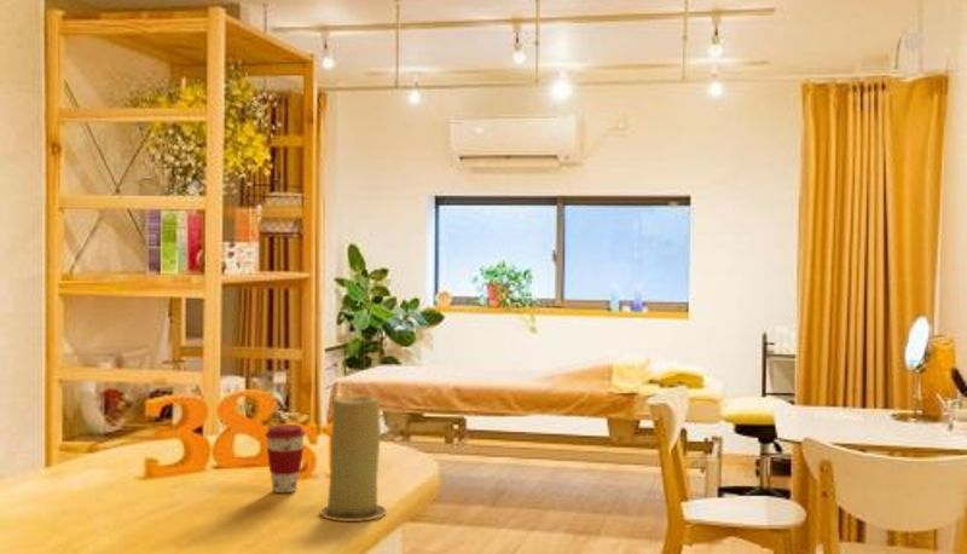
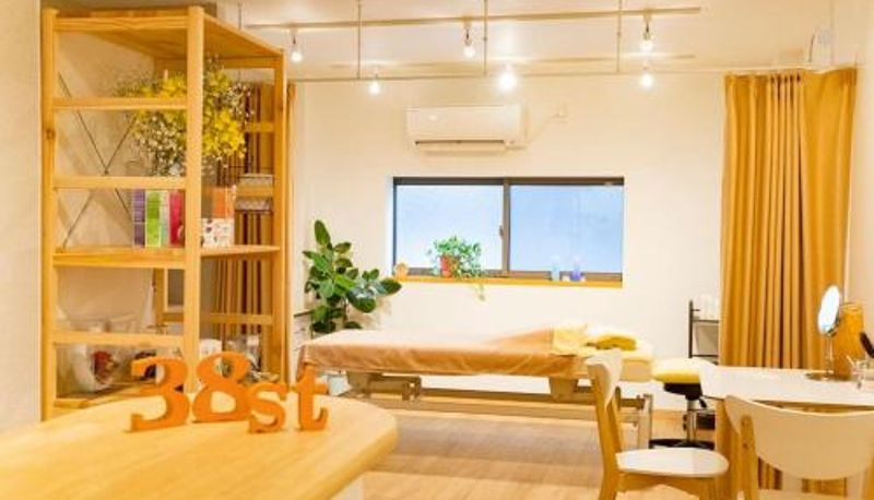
- candle [319,396,388,523]
- coffee cup [265,423,307,494]
